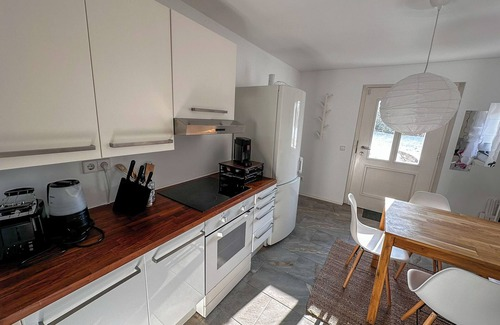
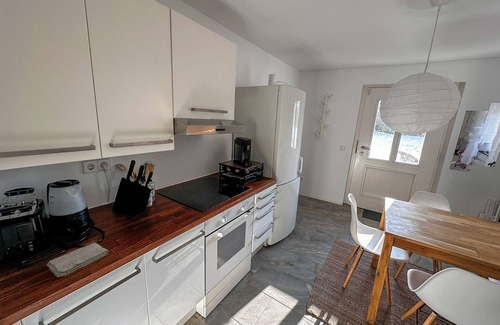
+ washcloth [46,242,110,278]
